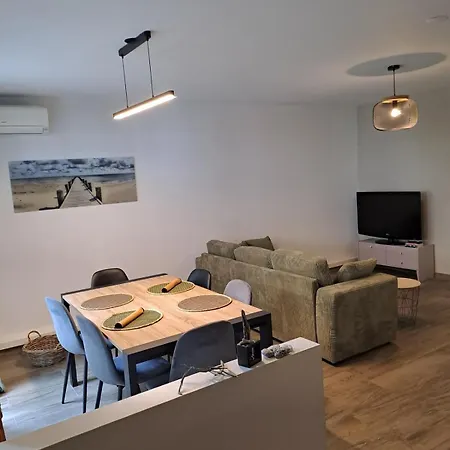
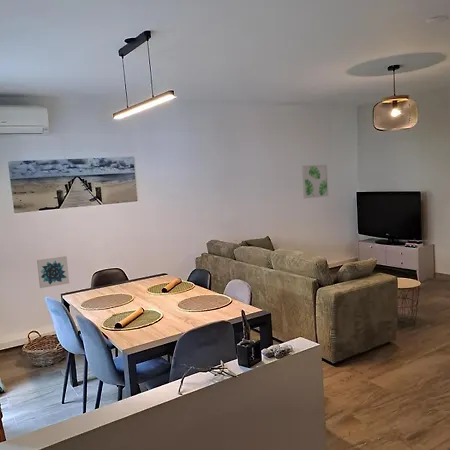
+ wall art [301,163,330,200]
+ wall art [36,255,70,289]
